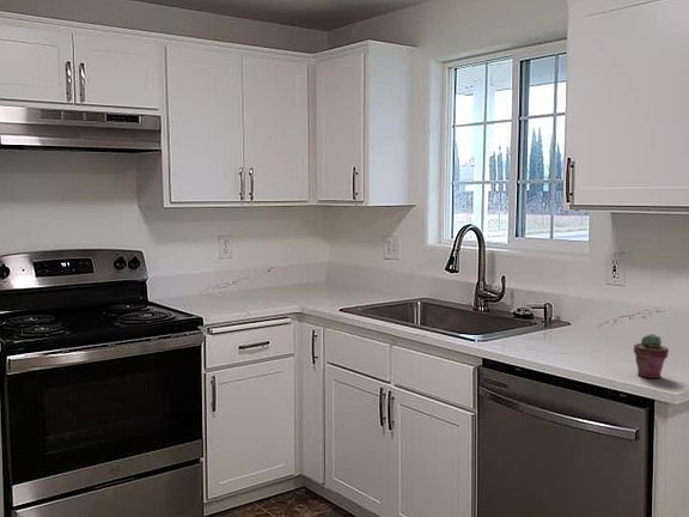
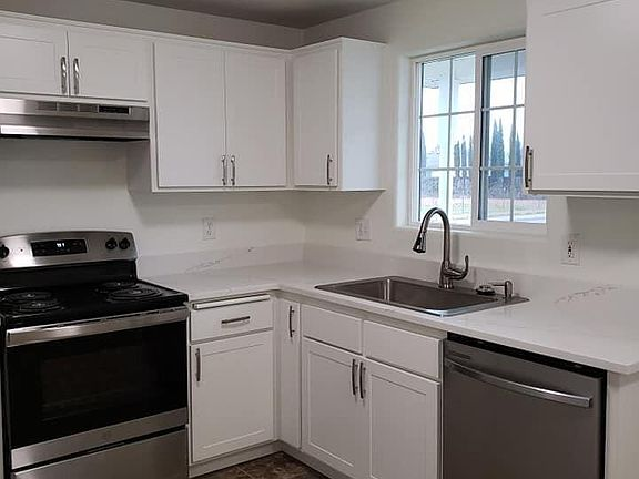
- potted succulent [633,333,670,379]
